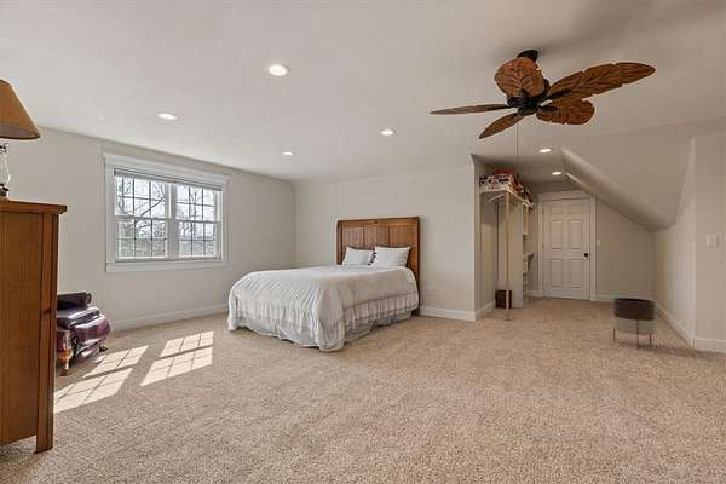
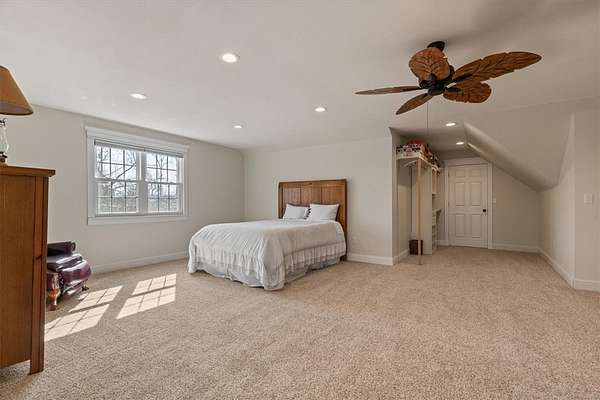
- planter [612,296,657,351]
